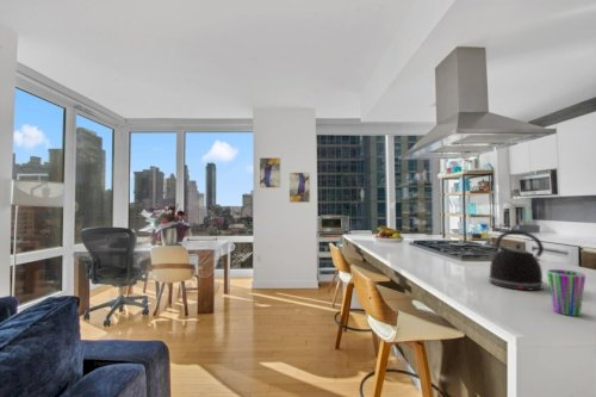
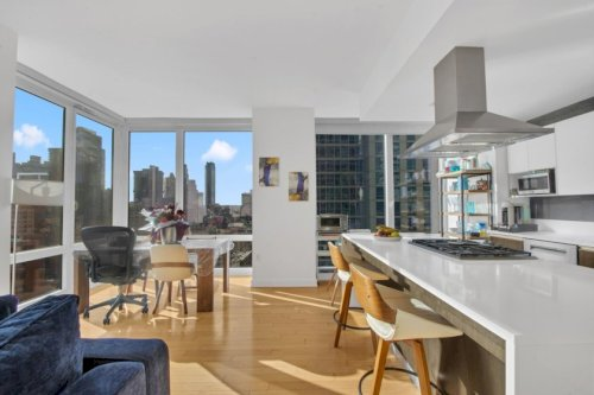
- cup [546,268,586,317]
- kettle [484,229,548,291]
